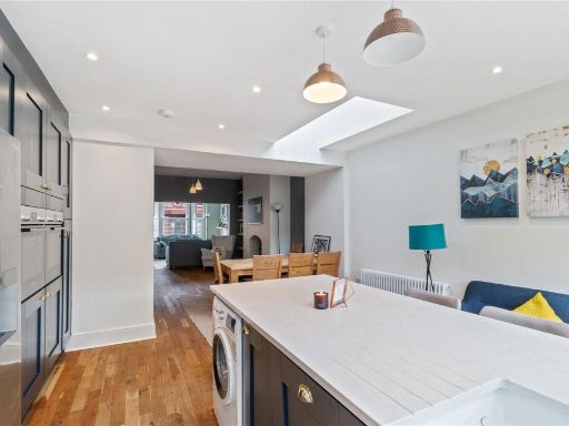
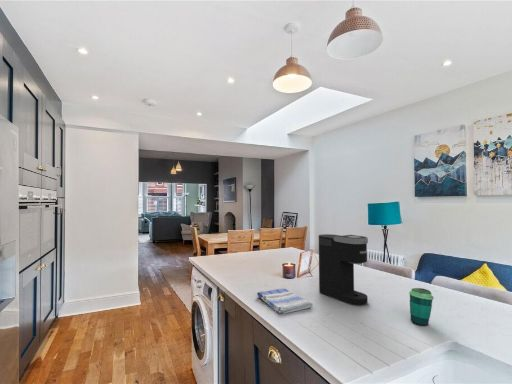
+ cup [408,287,435,327]
+ dish towel [256,288,314,315]
+ coffee maker [318,233,369,306]
